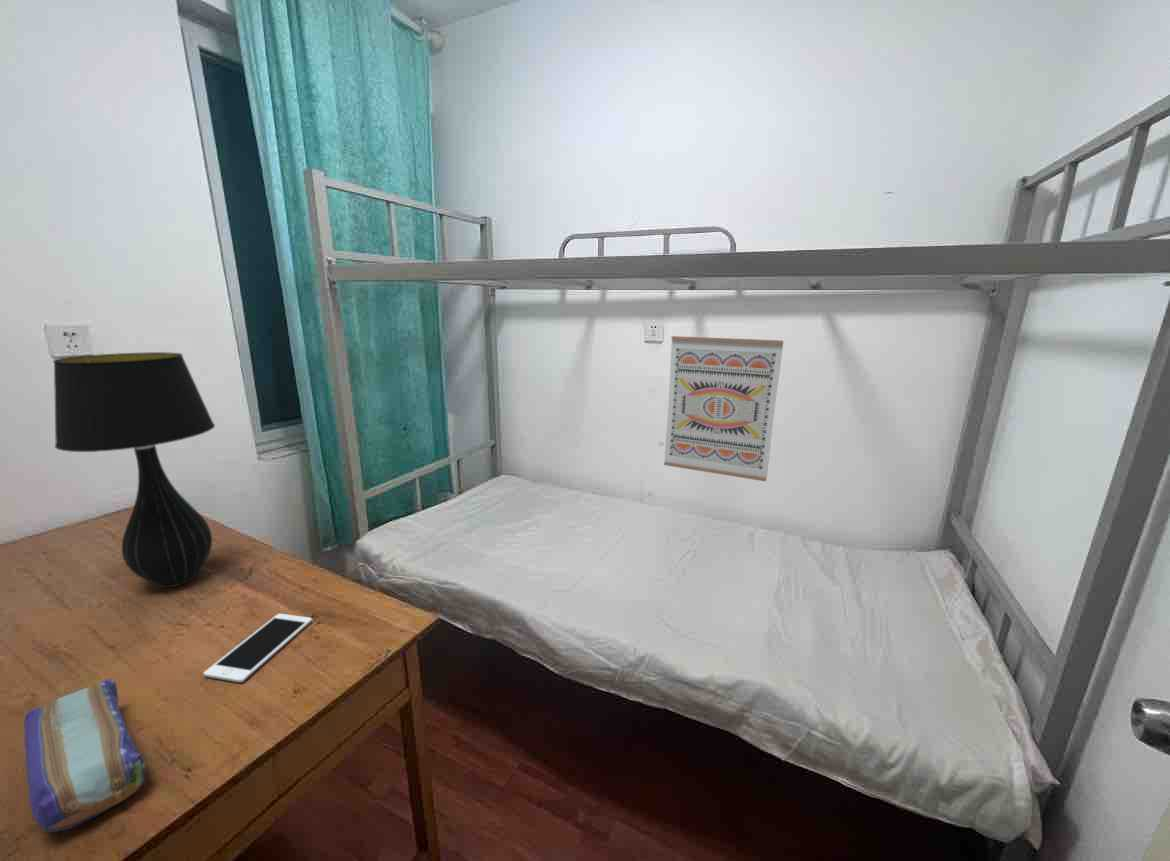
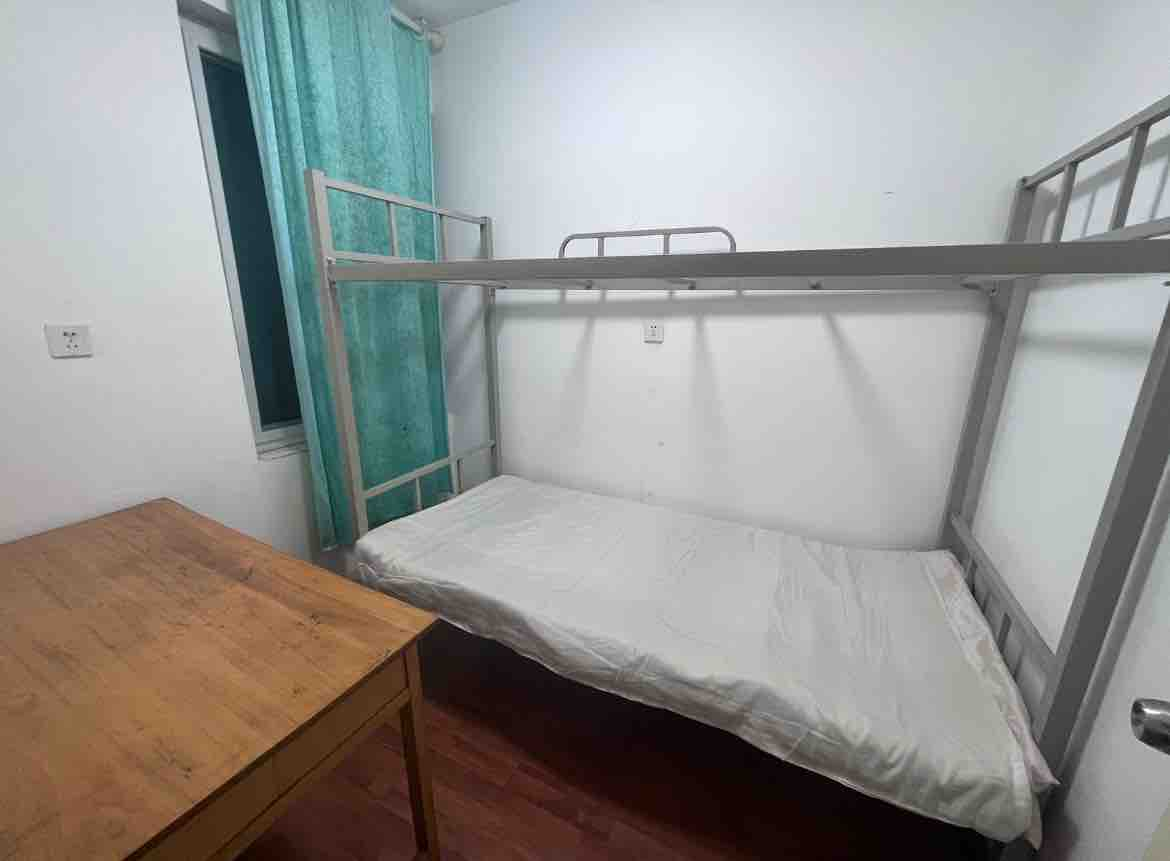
- wall art [663,335,784,482]
- pencil case [23,678,146,833]
- cell phone [202,613,313,683]
- table lamp [52,351,216,589]
